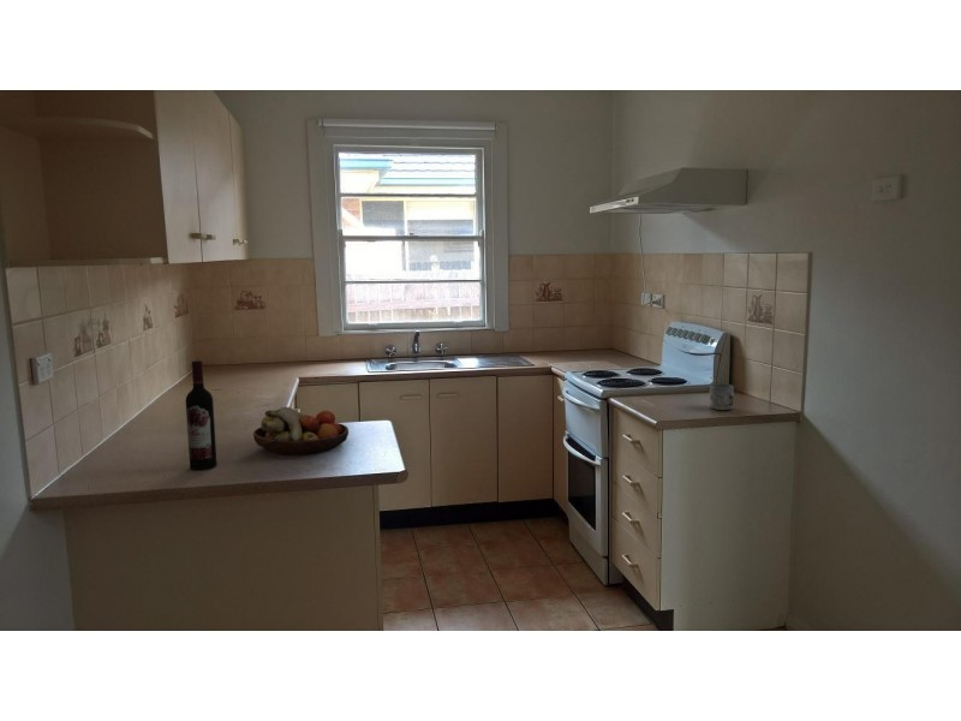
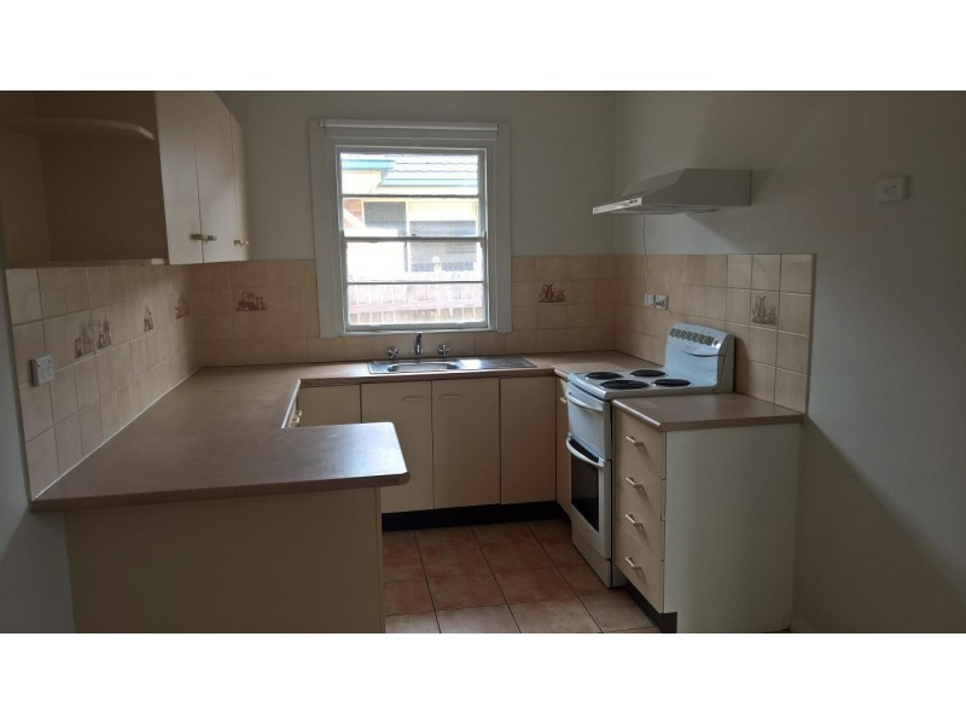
- wine bottle [185,359,219,471]
- mug [709,382,735,411]
- fruit bowl [252,406,350,455]
